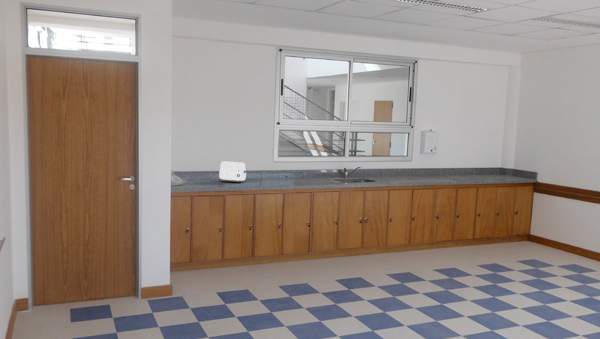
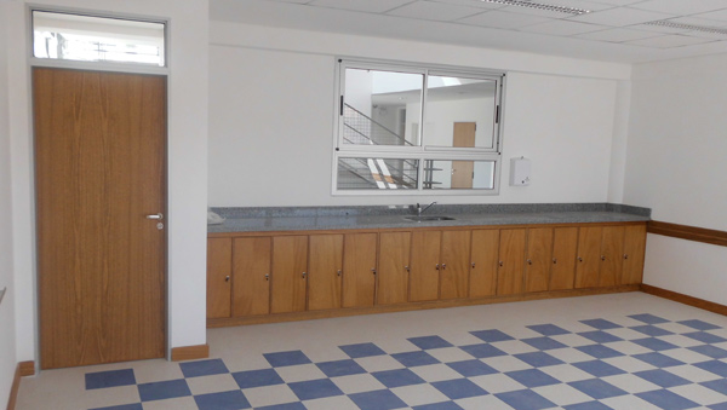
- toaster [218,161,248,184]
